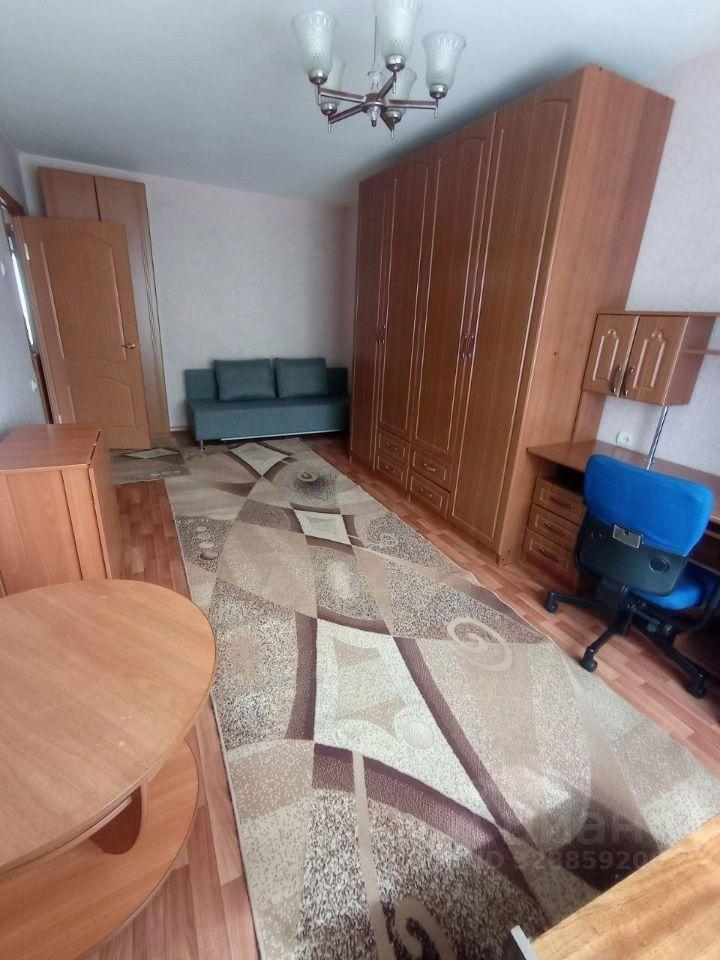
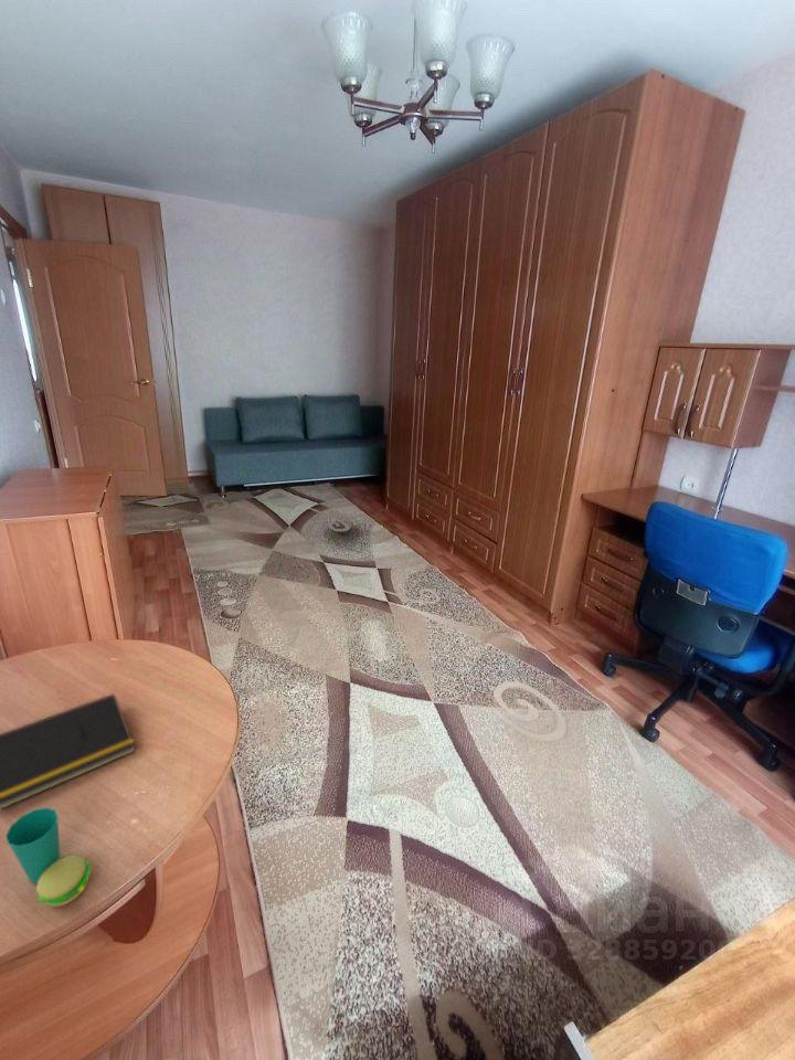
+ notepad [0,692,137,810]
+ cup [4,806,92,908]
